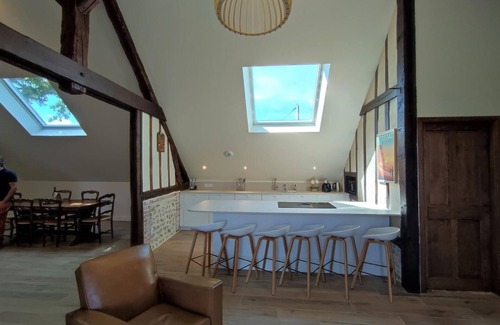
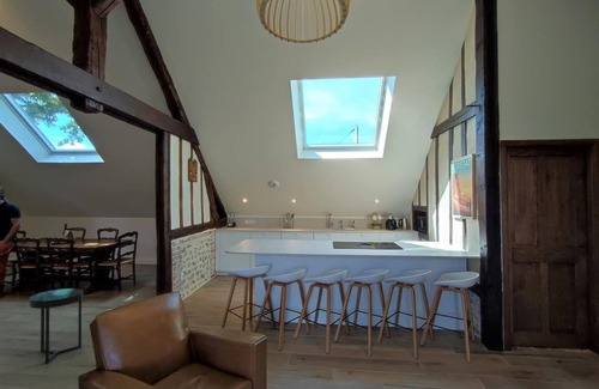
+ side table [29,287,84,365]
